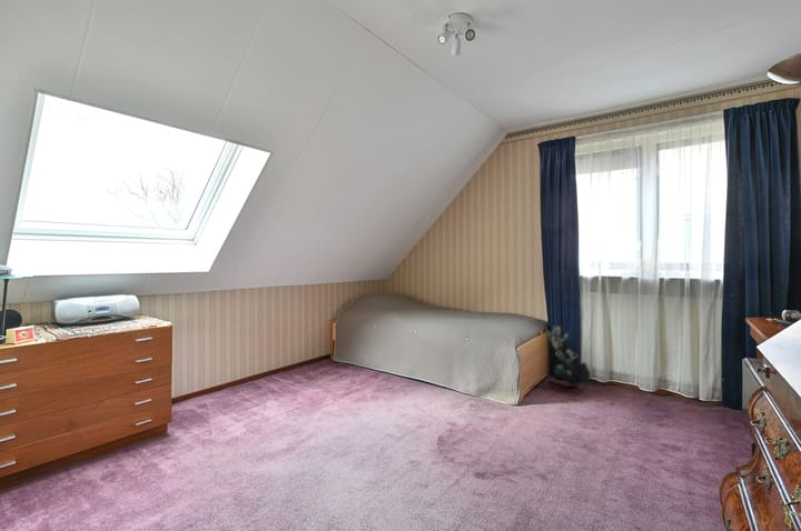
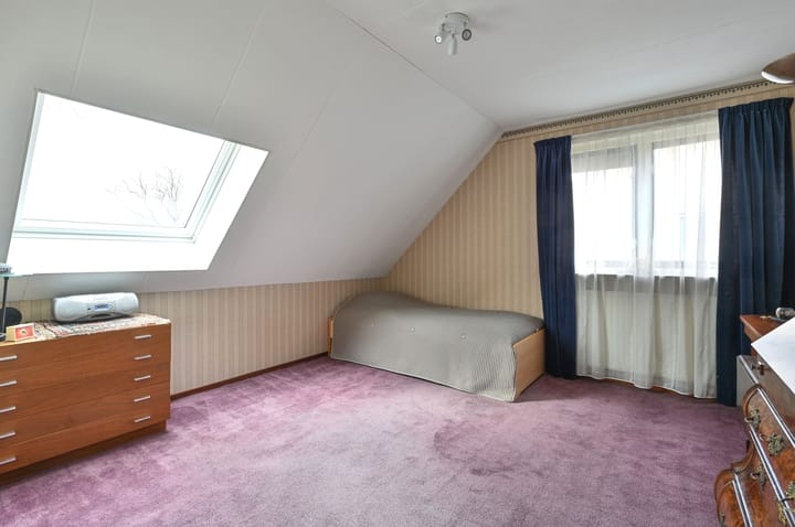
- decorative plant [545,324,592,389]
